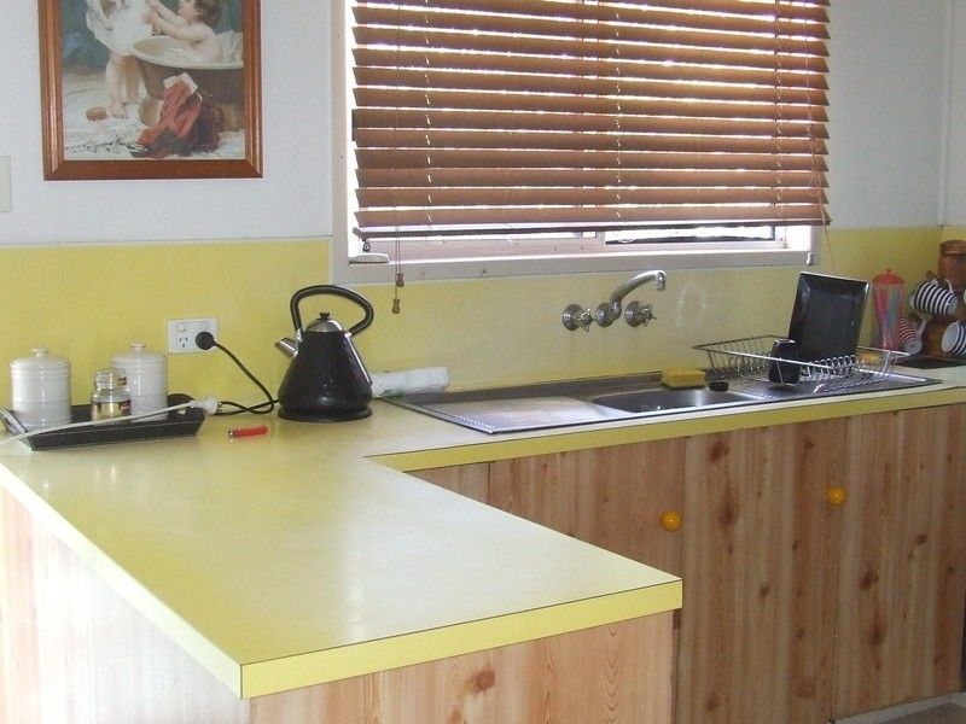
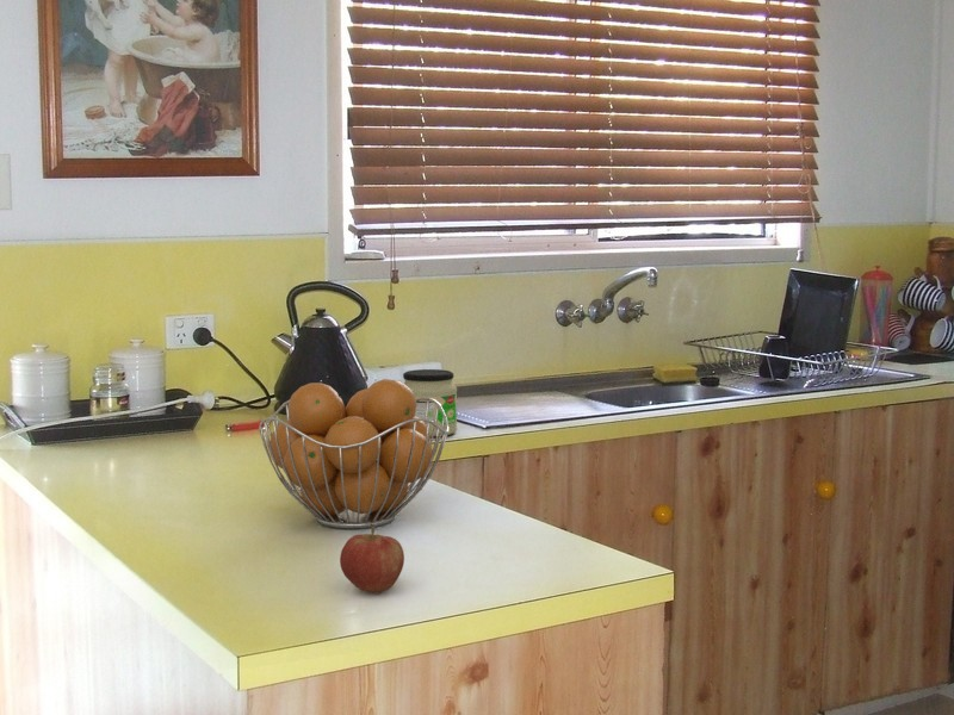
+ apple [339,524,405,595]
+ jar [402,368,458,437]
+ fruit basket [258,378,448,529]
